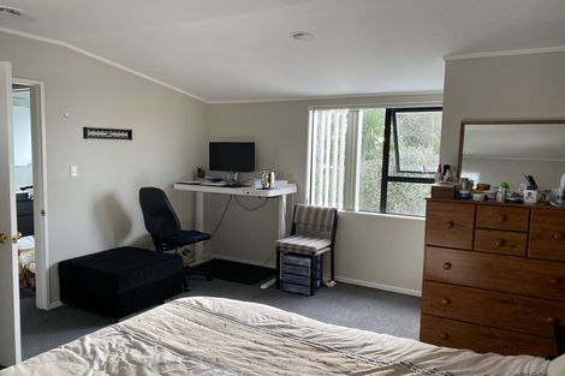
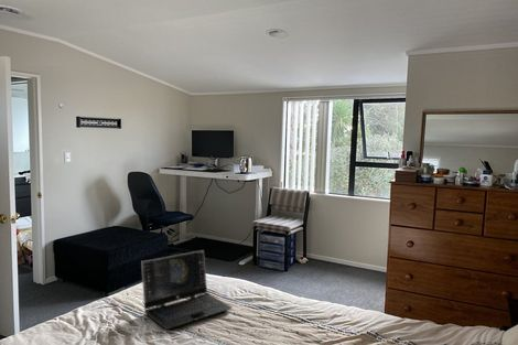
+ laptop [140,249,234,331]
